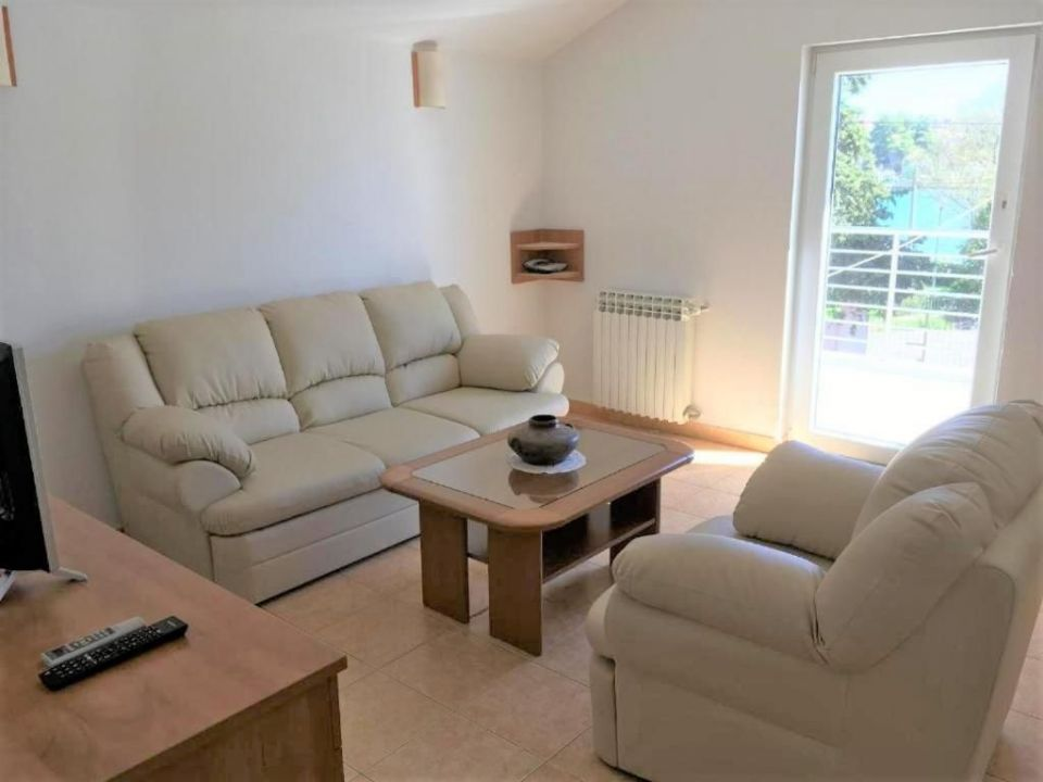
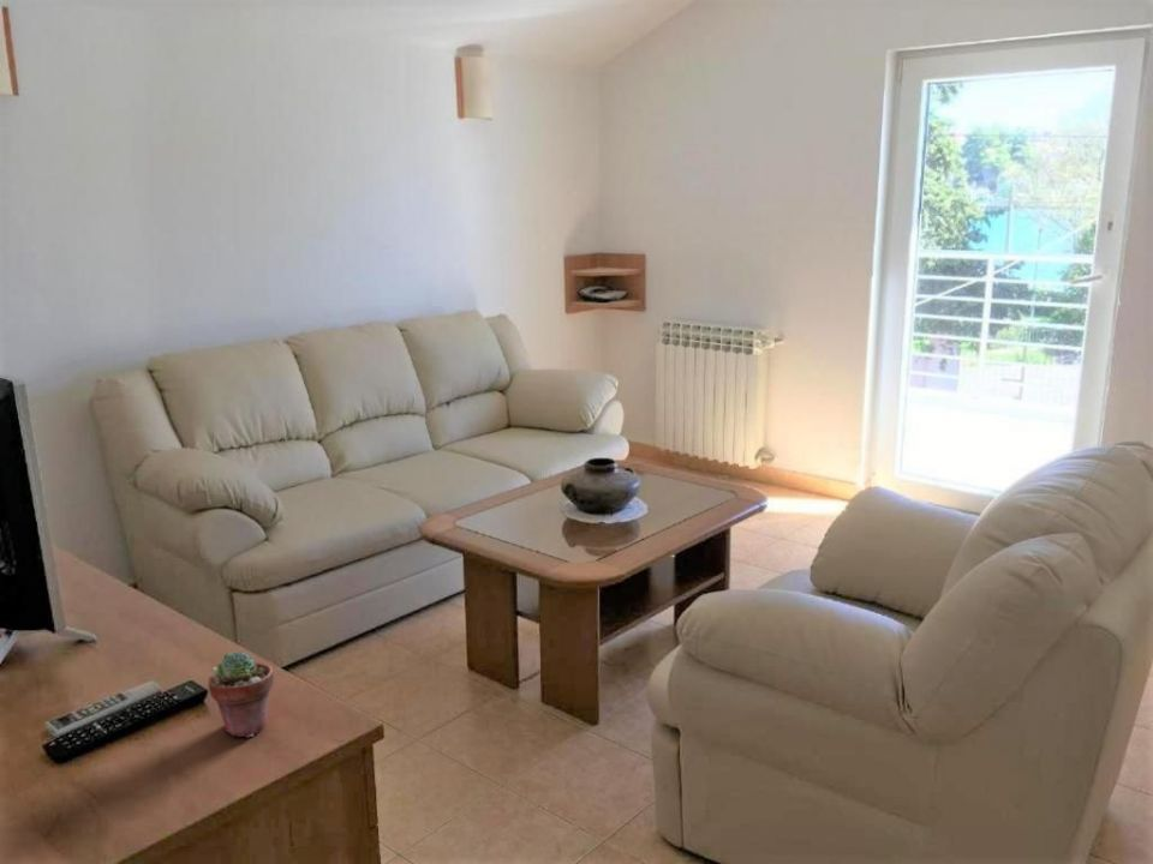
+ potted succulent [208,650,275,739]
